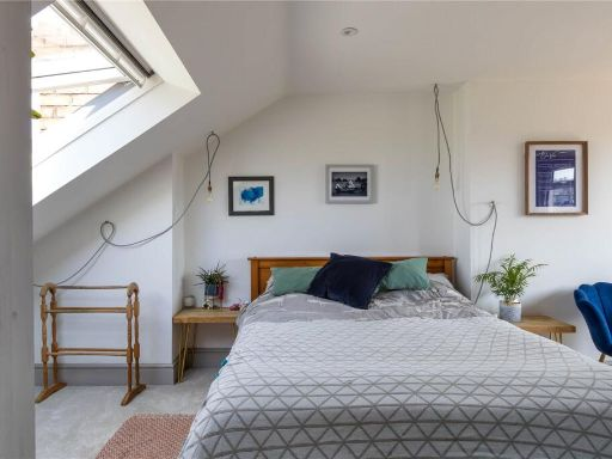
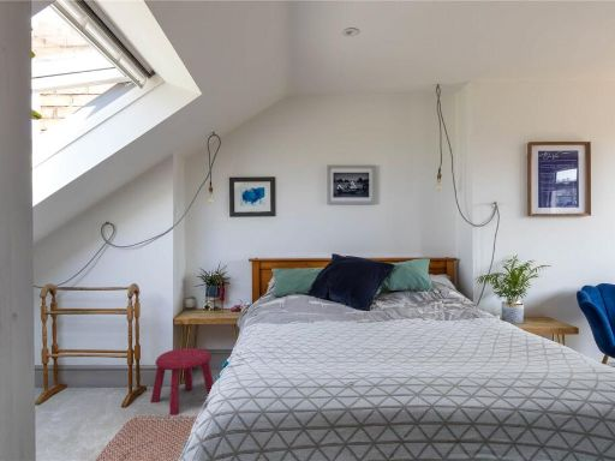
+ stool [149,347,215,417]
